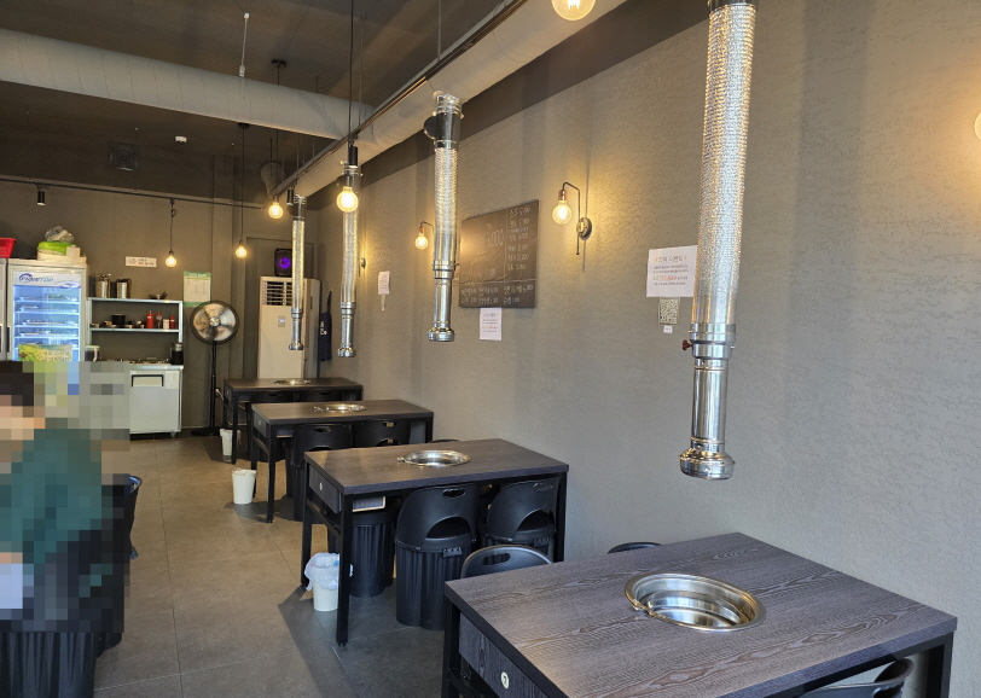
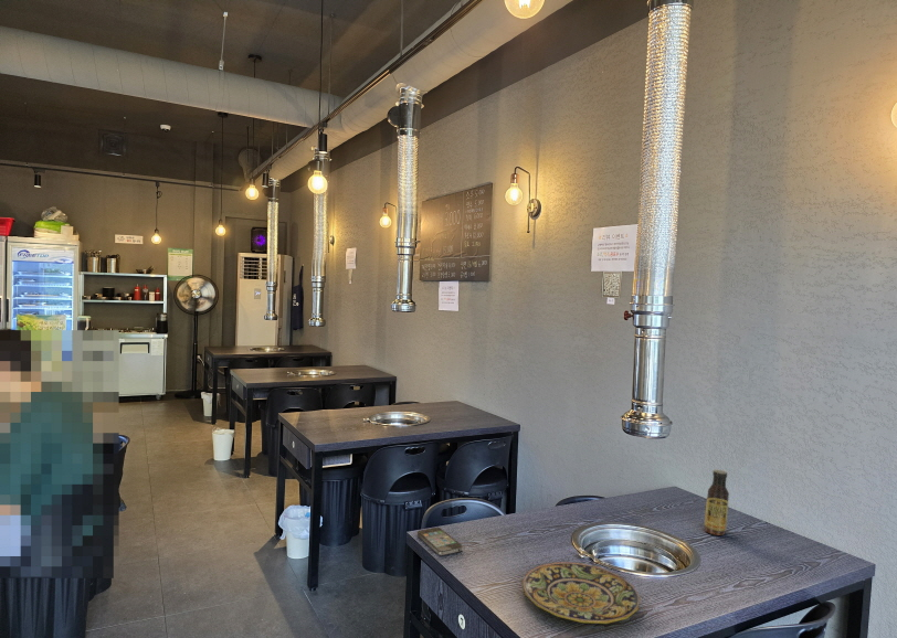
+ sauce bottle [704,469,730,536]
+ smartphone [416,527,463,556]
+ plate [521,561,641,625]
